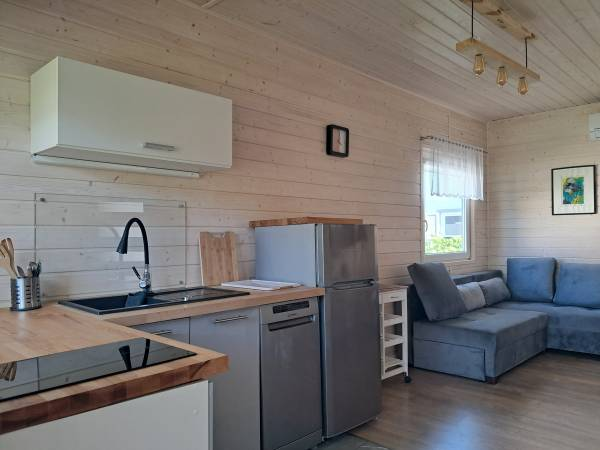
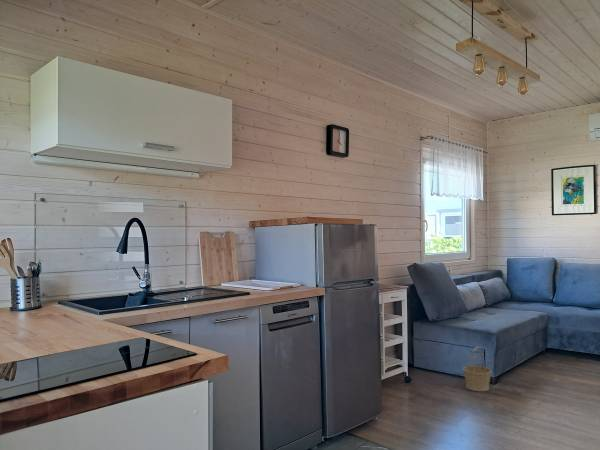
+ basket [462,346,493,392]
